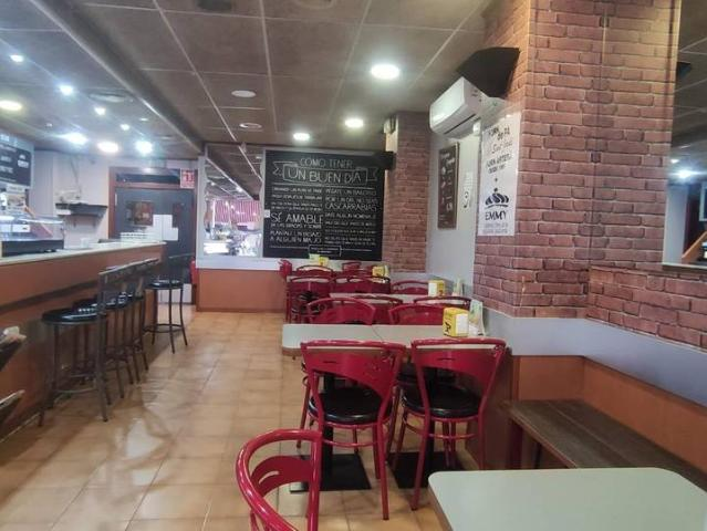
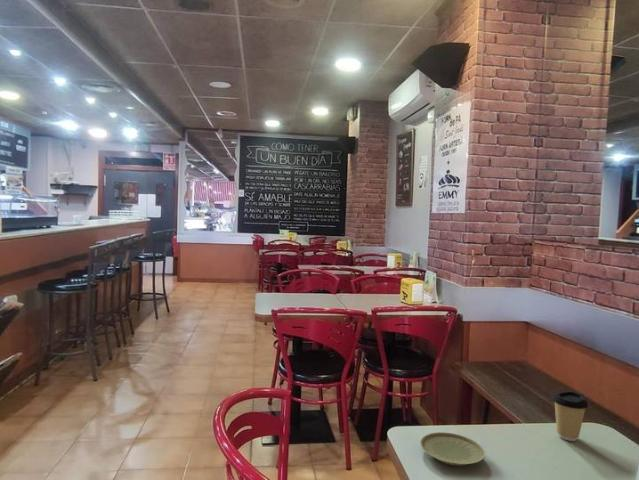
+ plate [419,431,486,467]
+ coffee cup [551,390,589,442]
